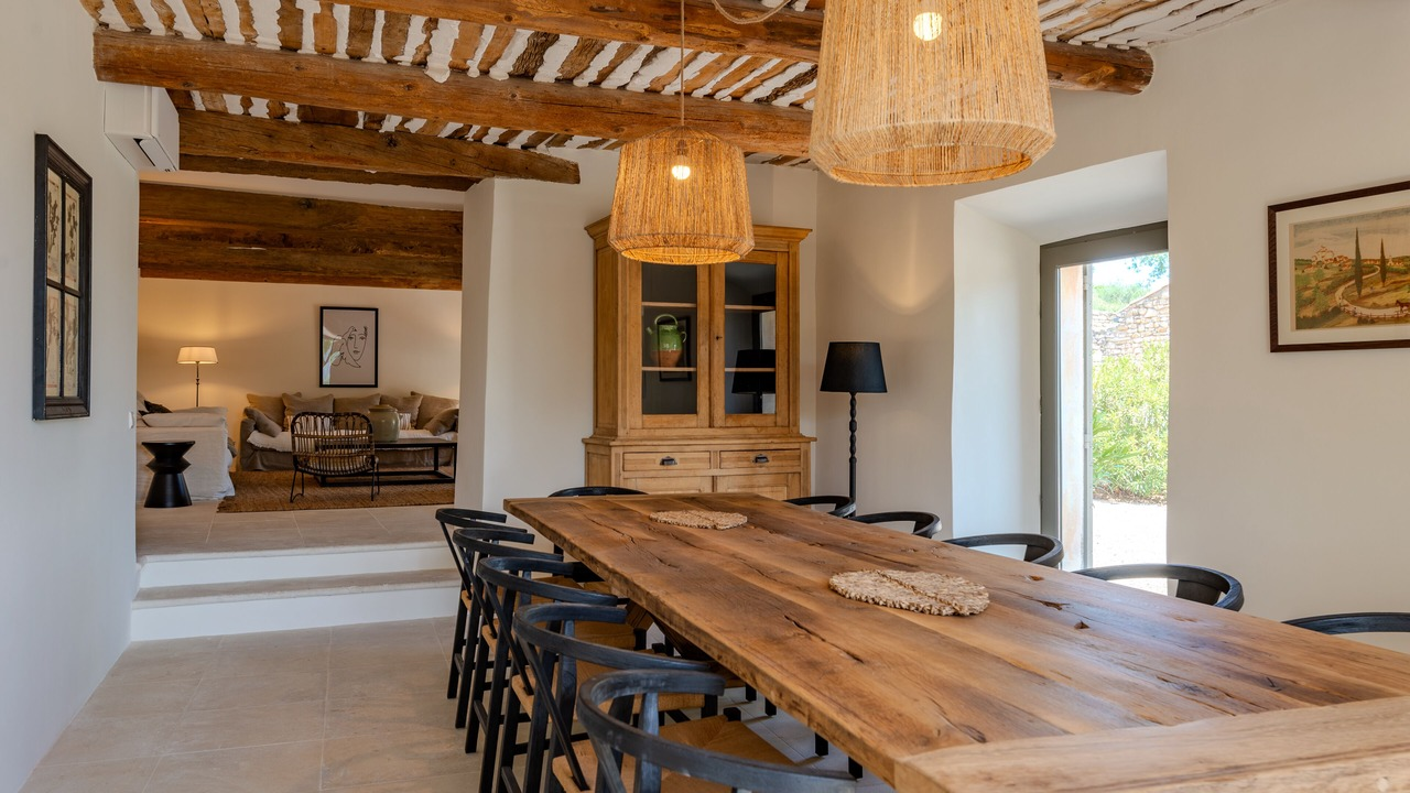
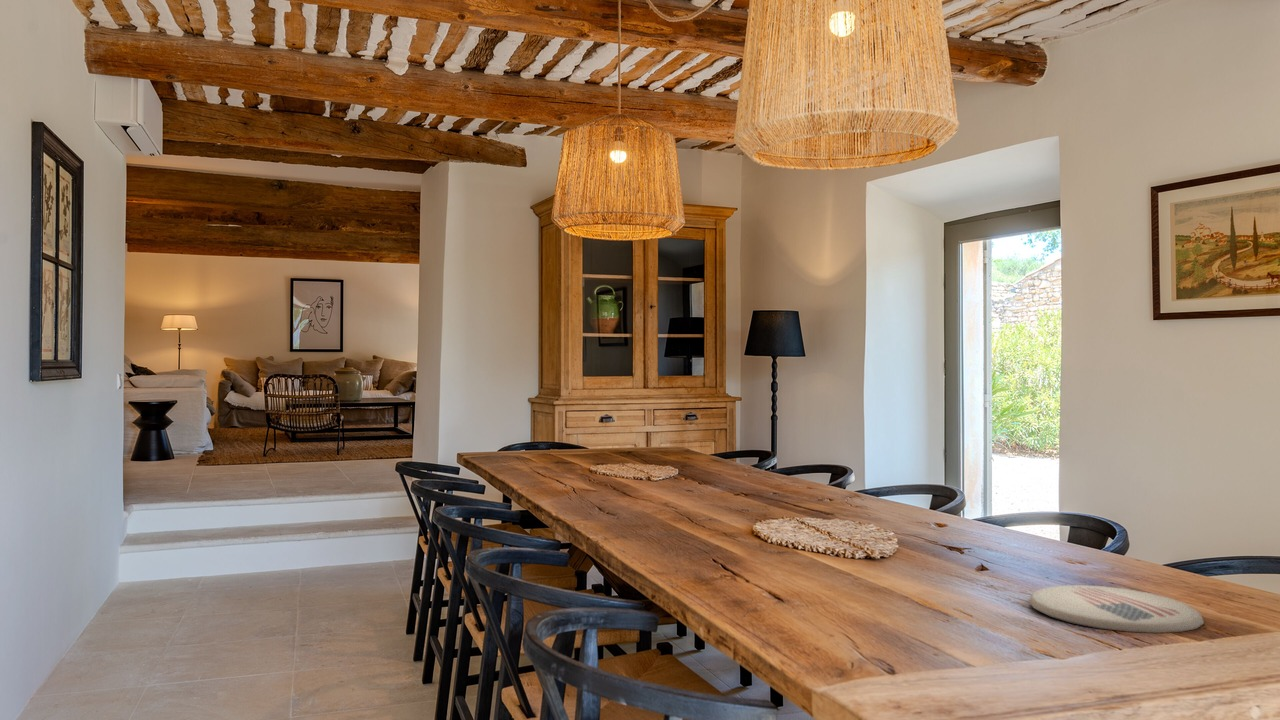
+ plate [1027,584,1205,634]
